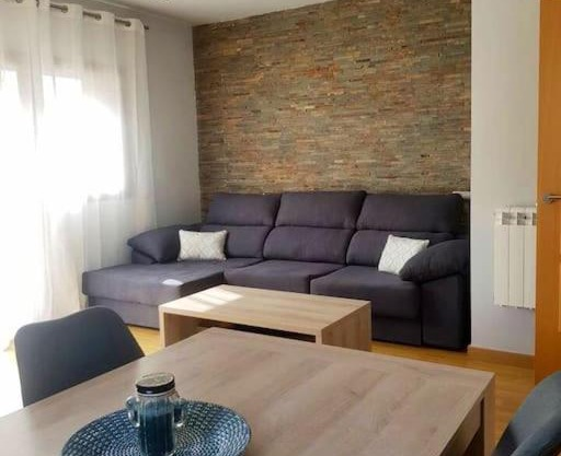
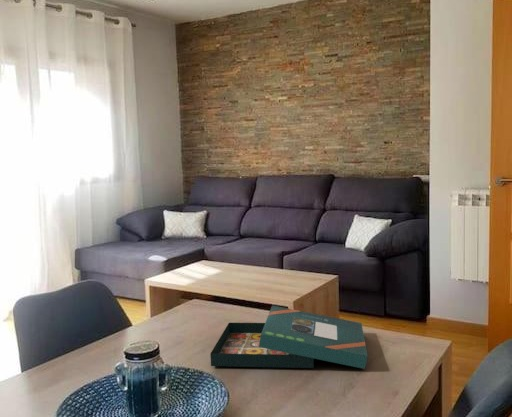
+ board game [210,304,368,370]
